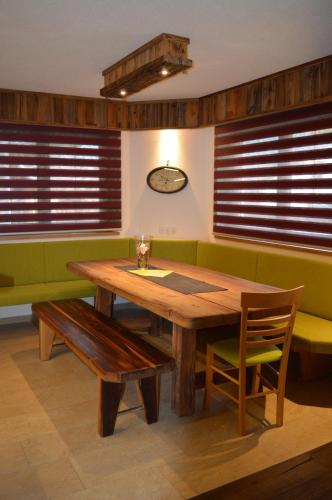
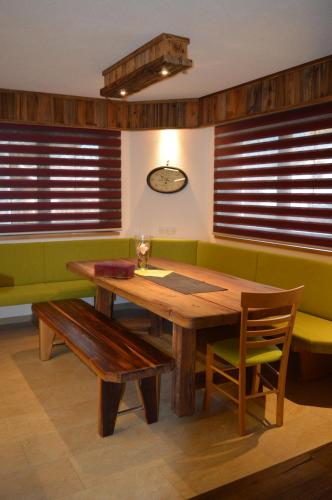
+ tissue box [93,260,136,280]
